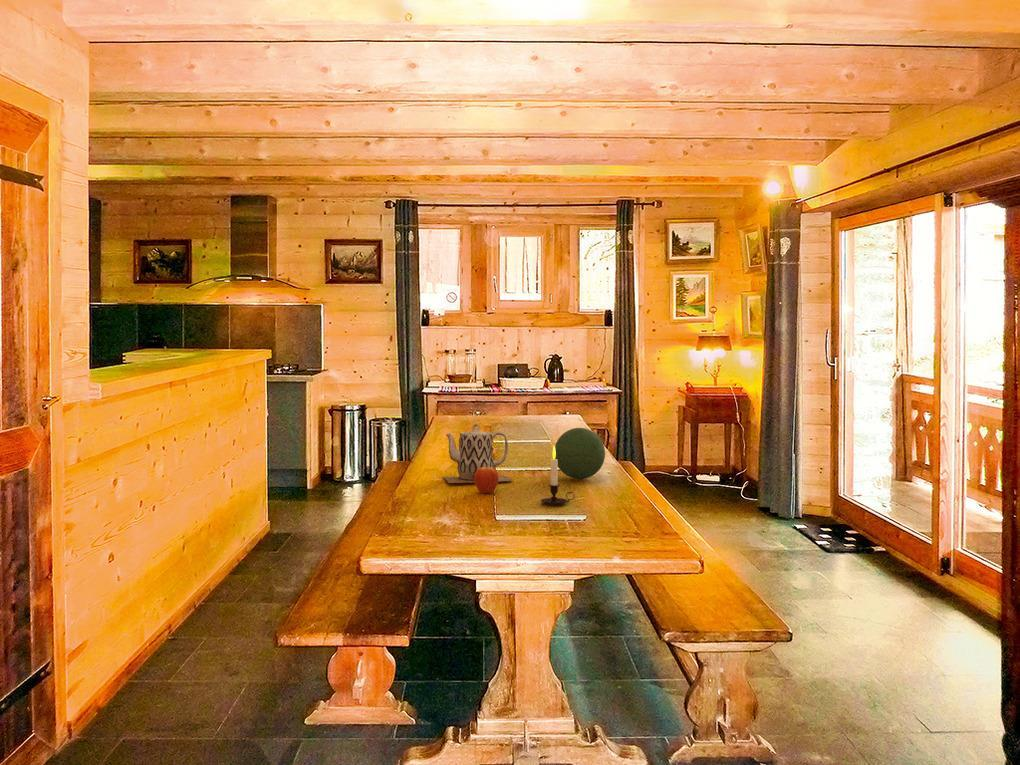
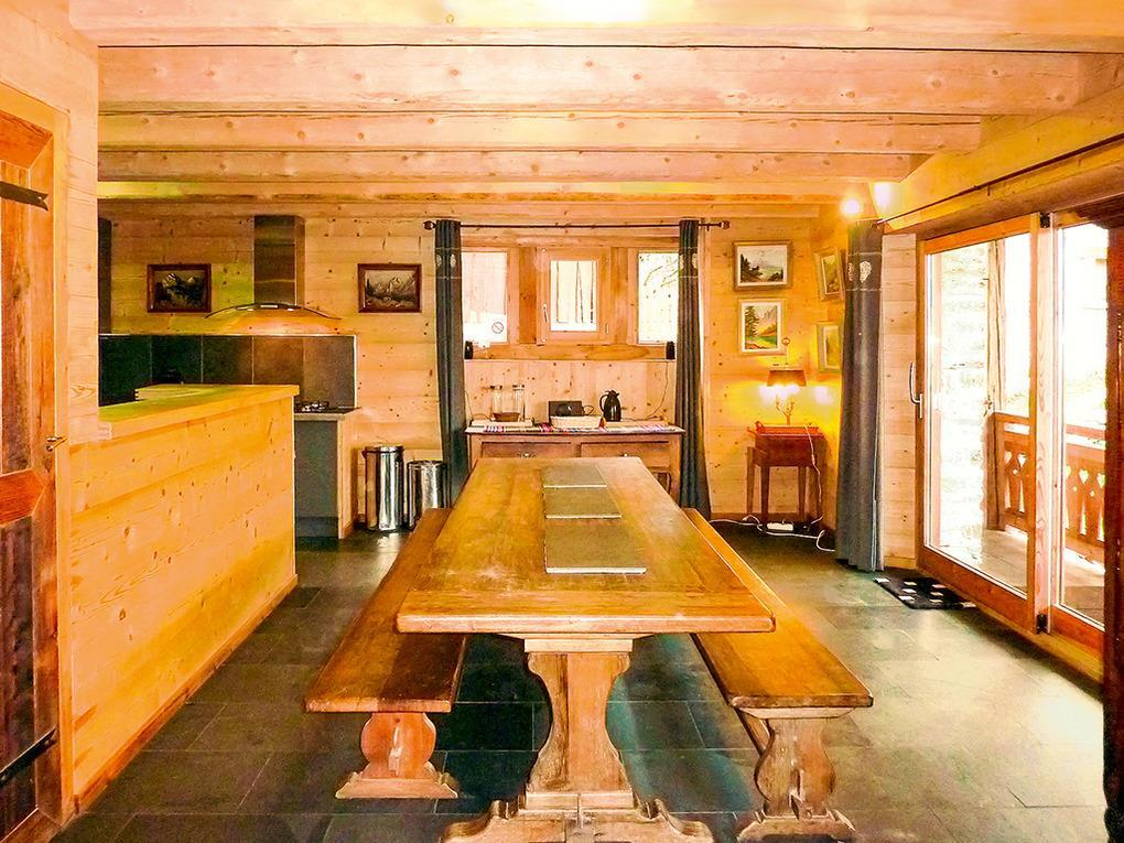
- teapot [442,422,514,484]
- candle [540,444,576,506]
- fruit [474,465,499,494]
- decorative orb [555,427,606,480]
